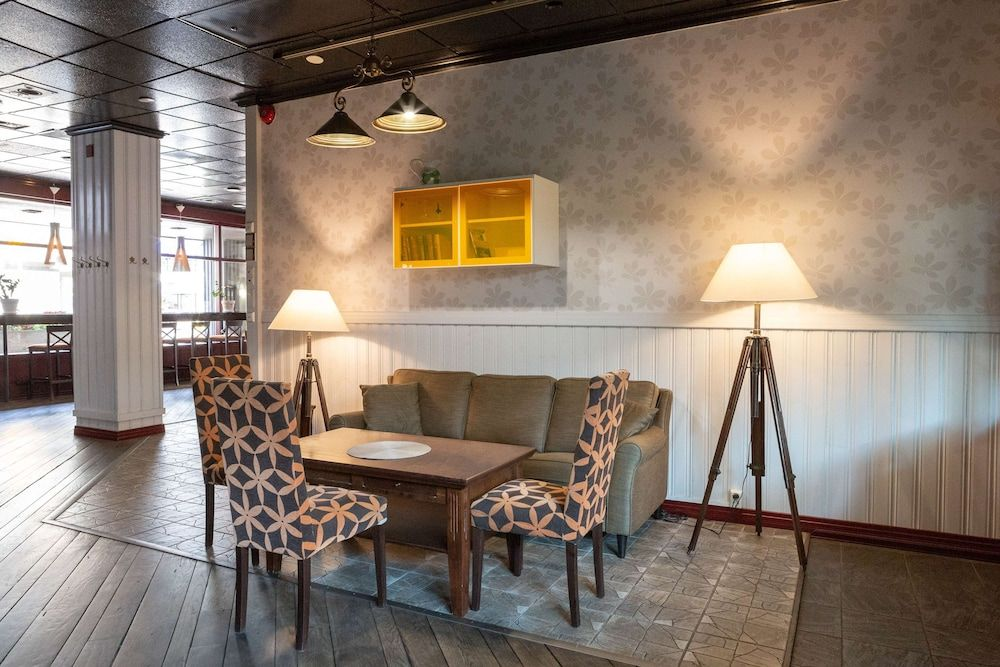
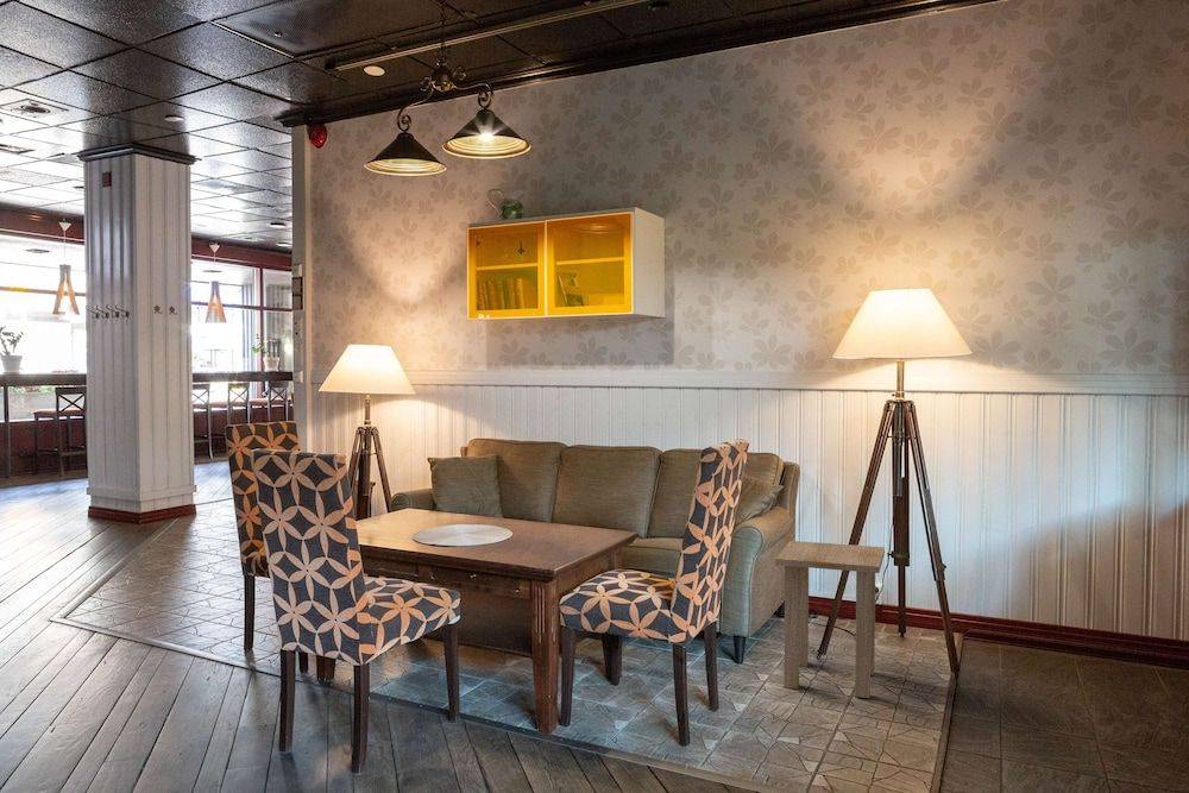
+ side table [774,540,886,699]
